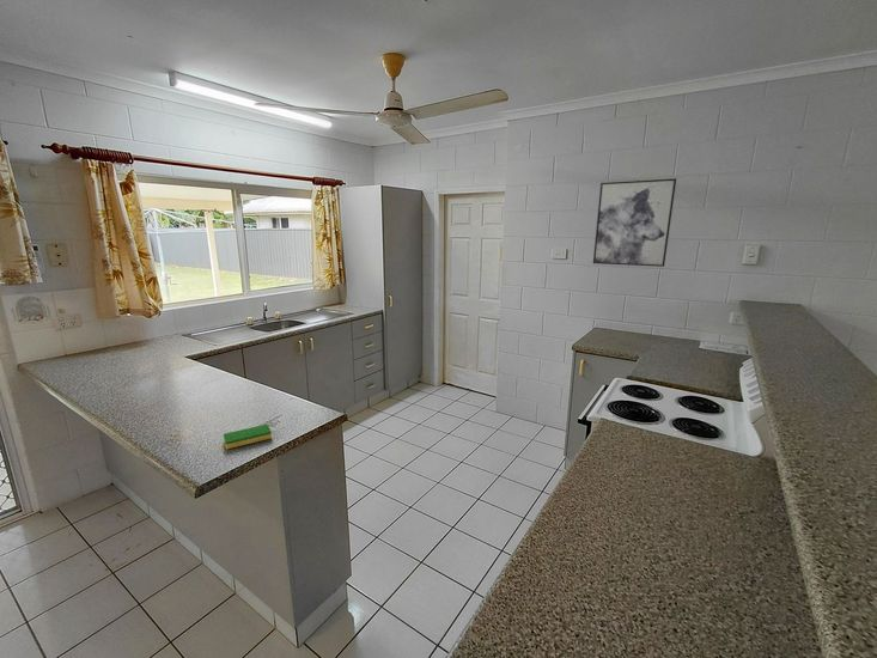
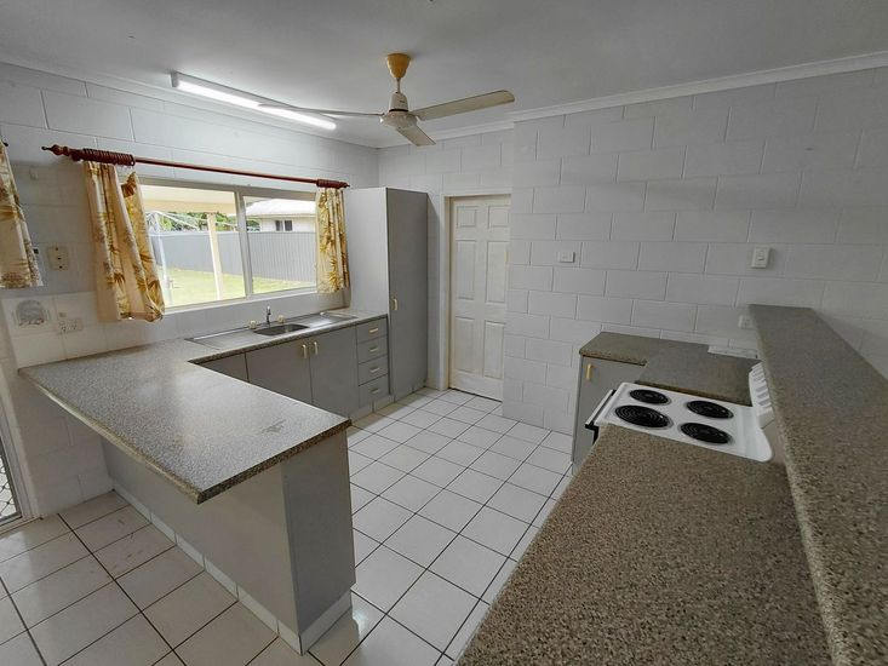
- wall art [592,177,677,268]
- dish sponge [223,424,273,450]
